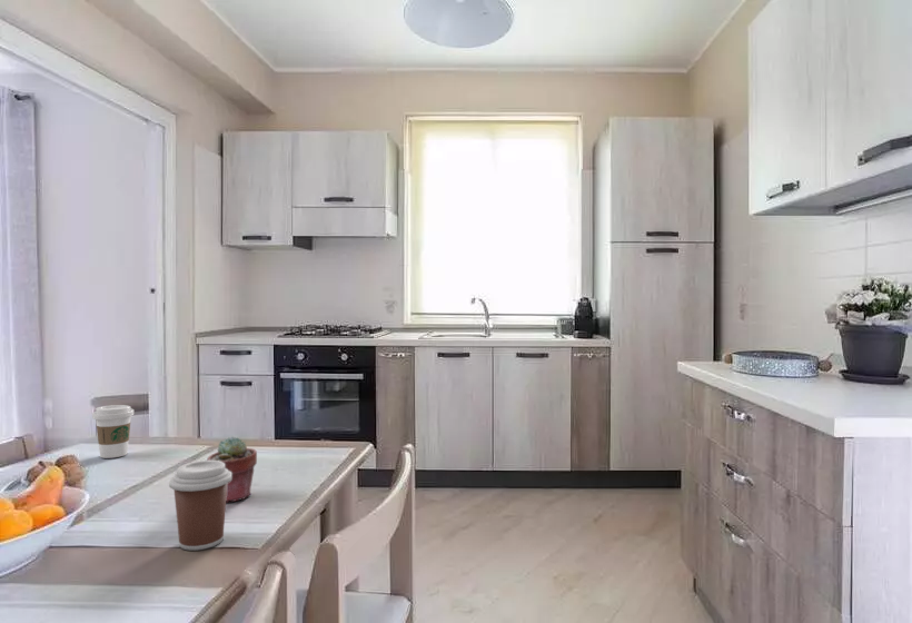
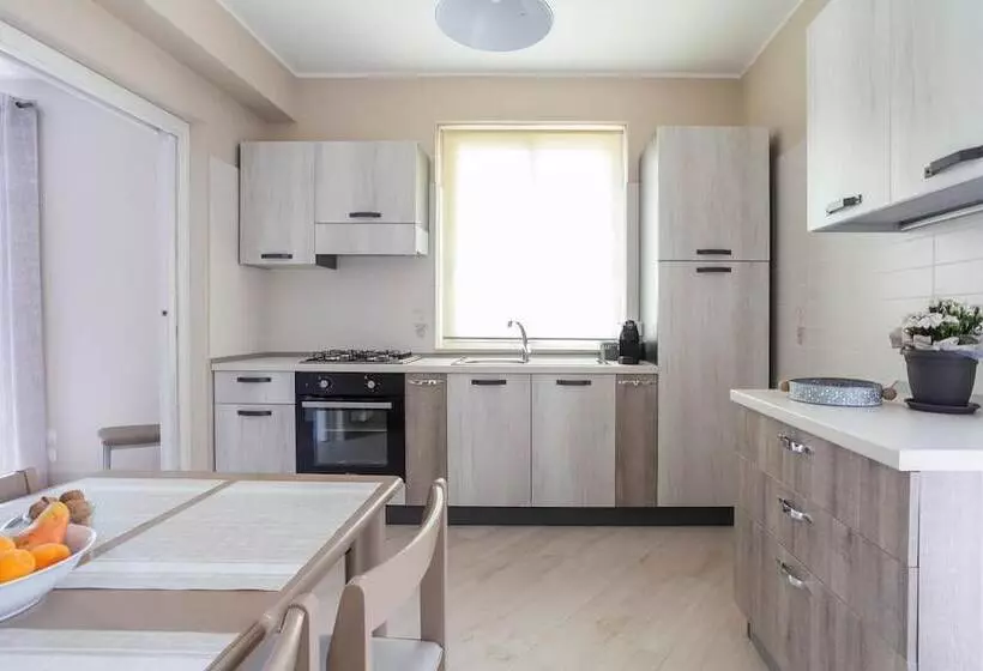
- coffee cup [91,404,135,459]
- potted succulent [206,435,258,504]
- coffee cup [168,459,231,552]
